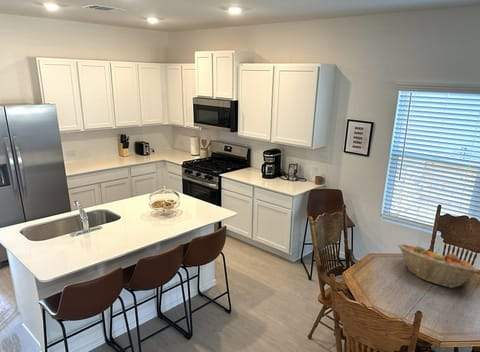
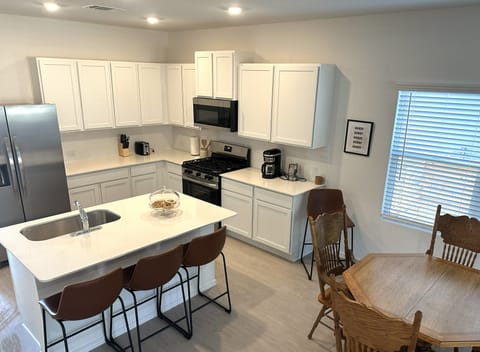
- fruit basket [397,243,480,289]
